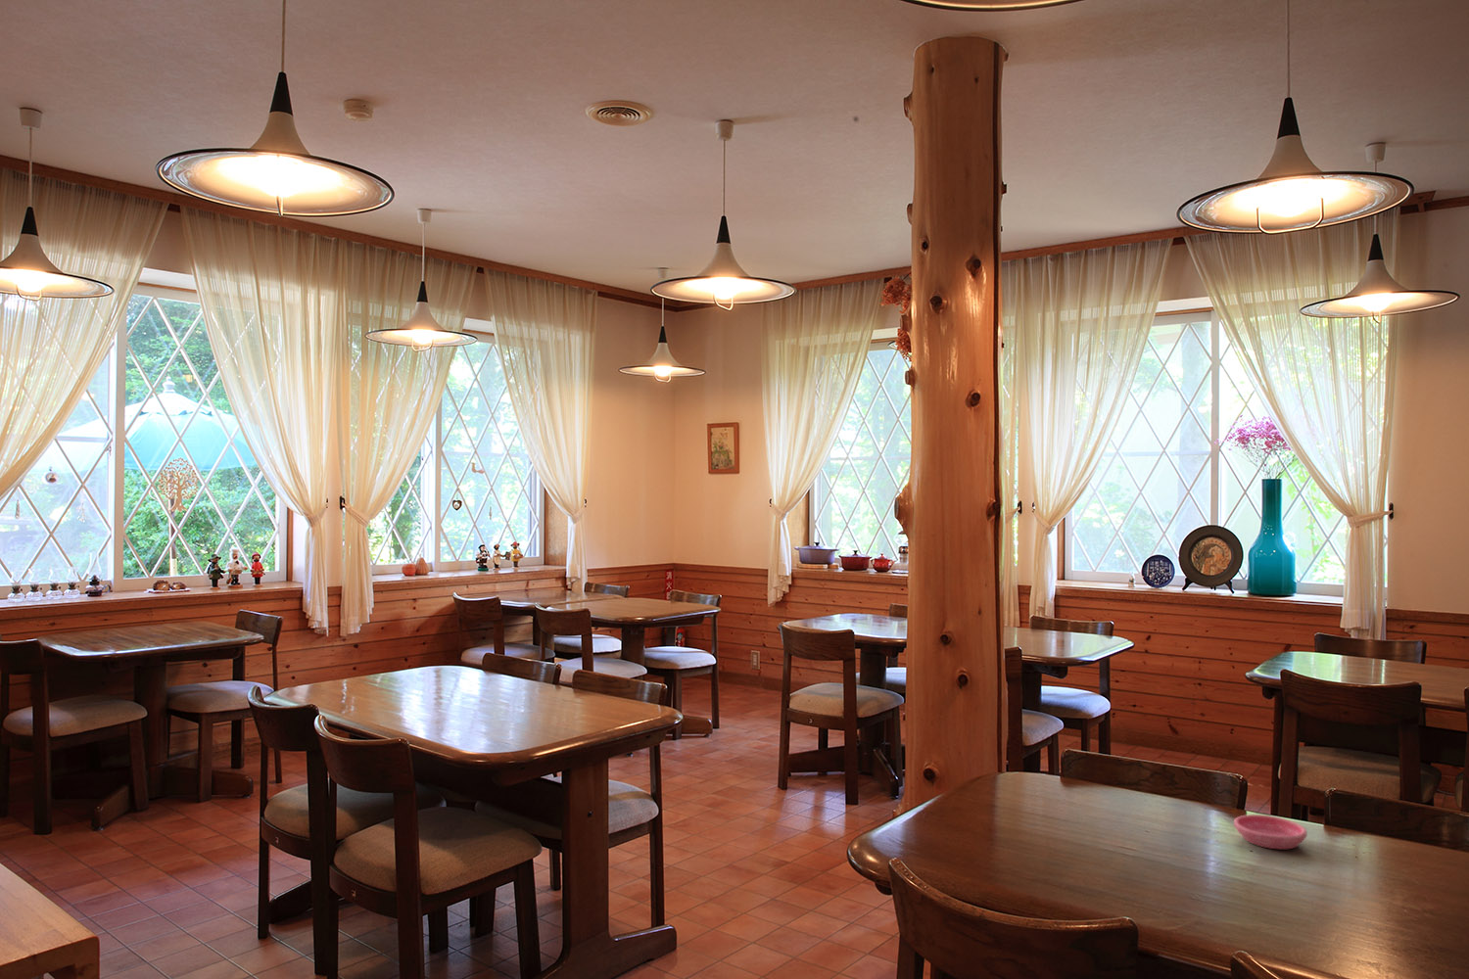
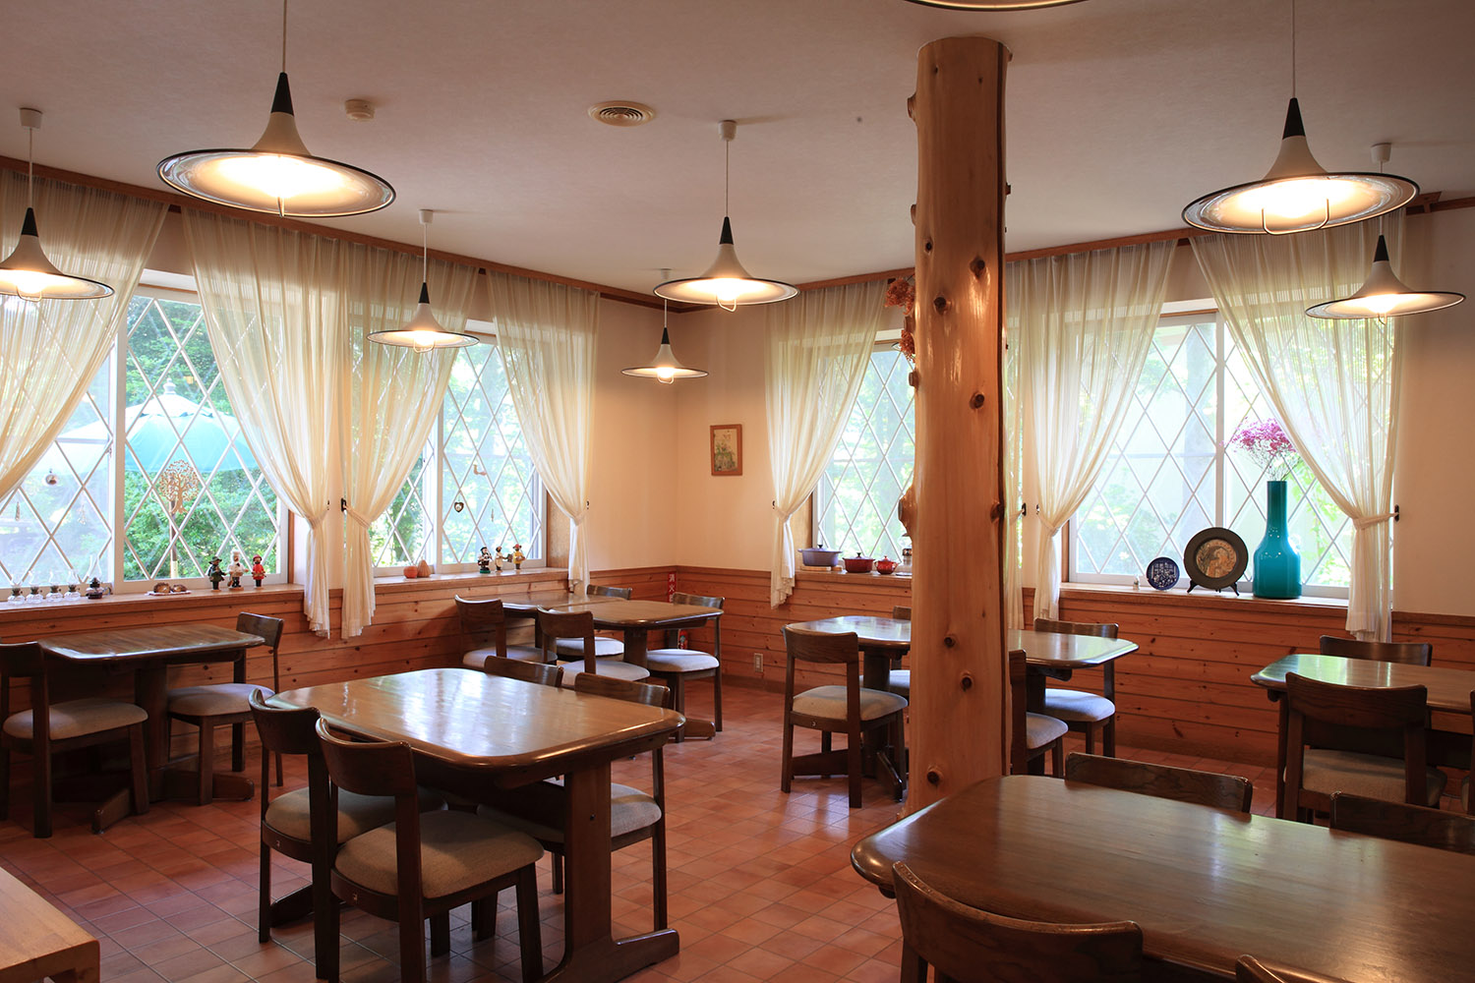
- saucer [1233,814,1307,850]
